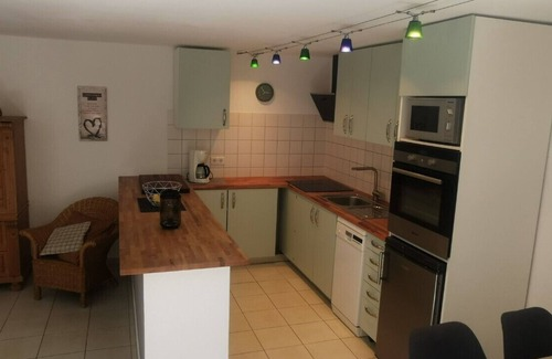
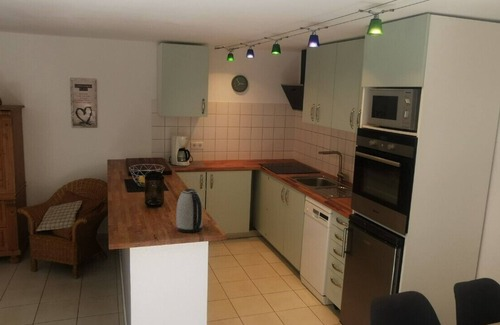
+ kettle [175,188,203,234]
